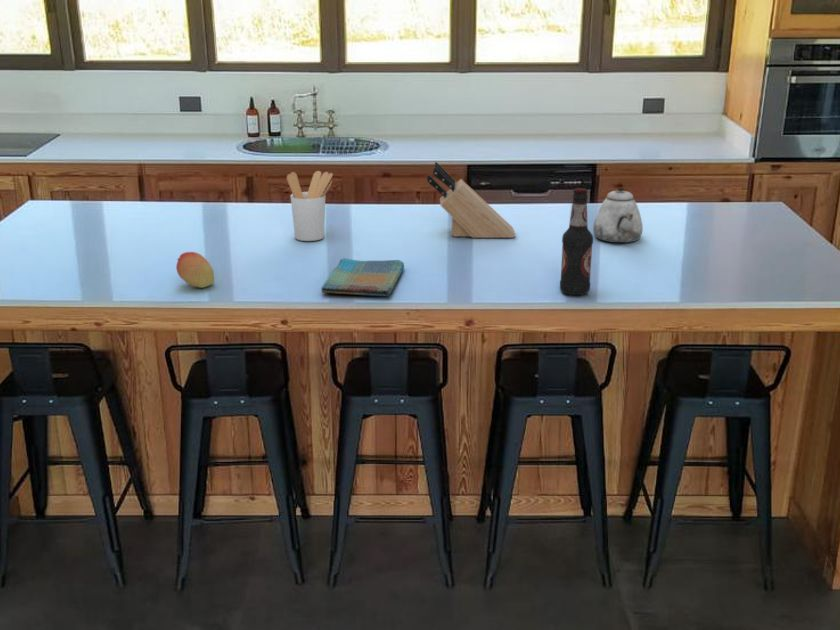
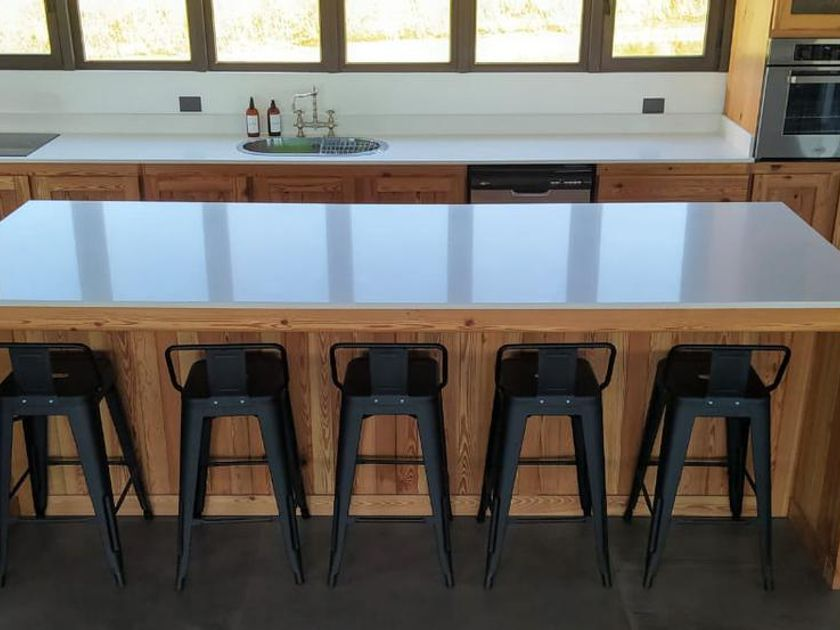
- bottle [559,187,594,296]
- knife block [426,161,517,239]
- teapot [592,186,644,244]
- dish towel [321,257,405,297]
- fruit [175,251,215,289]
- utensil holder [286,170,334,242]
